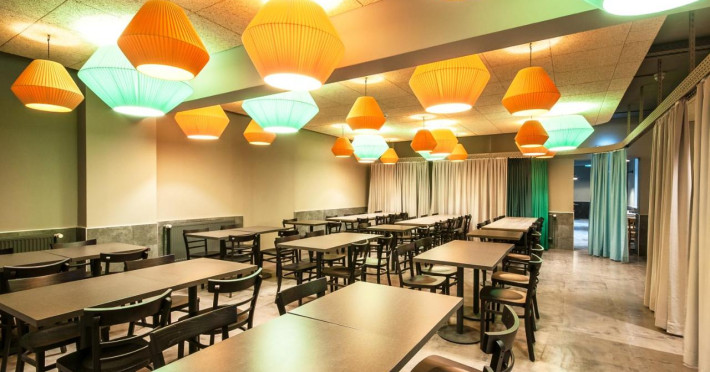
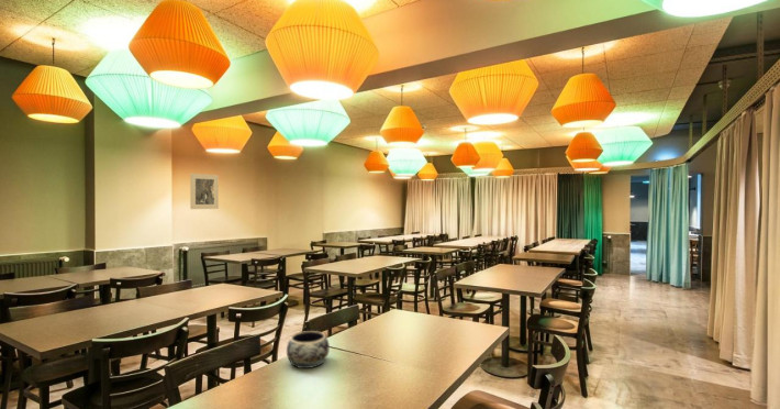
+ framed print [189,173,220,210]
+ decorative bowl [286,330,331,369]
